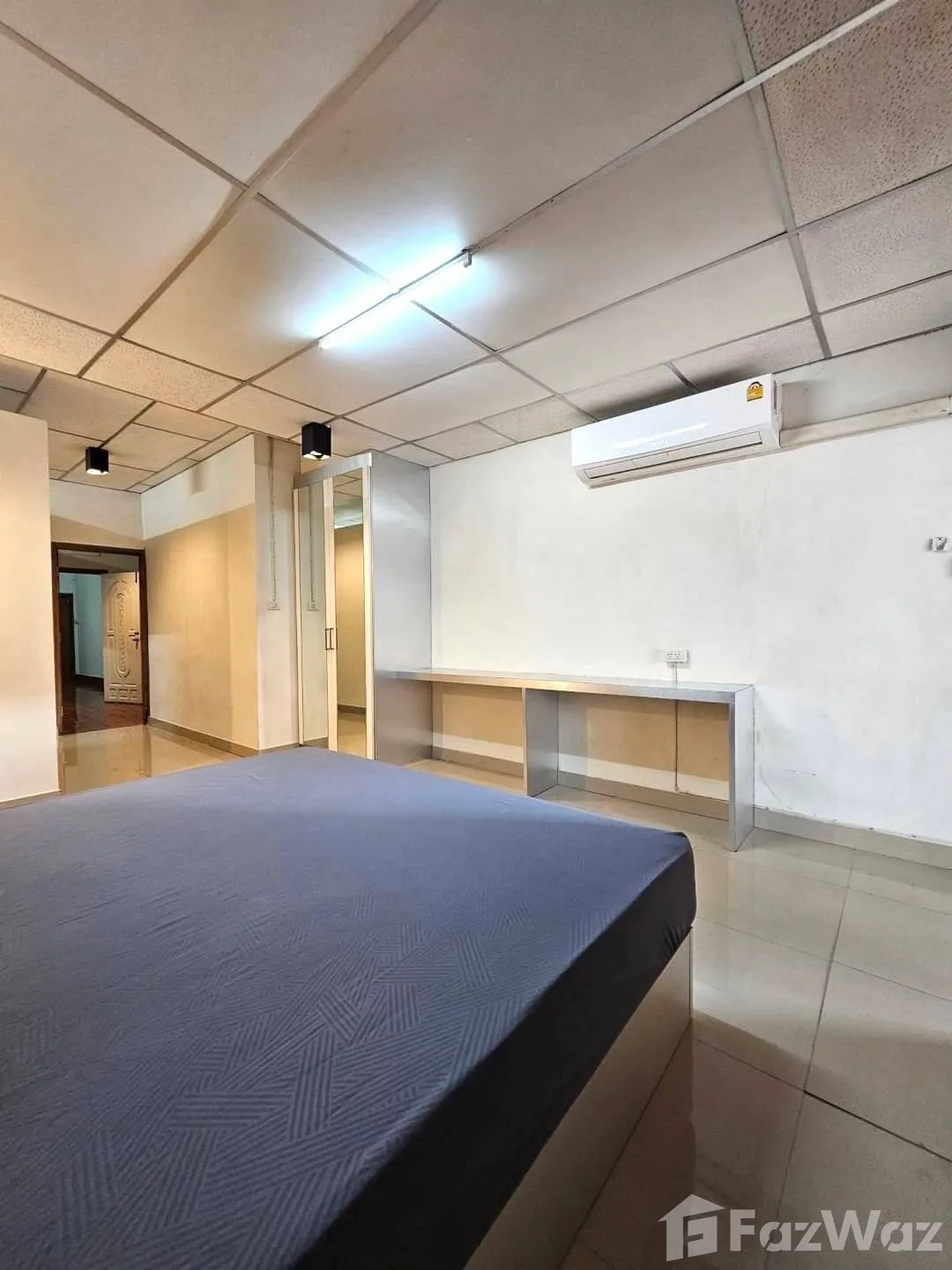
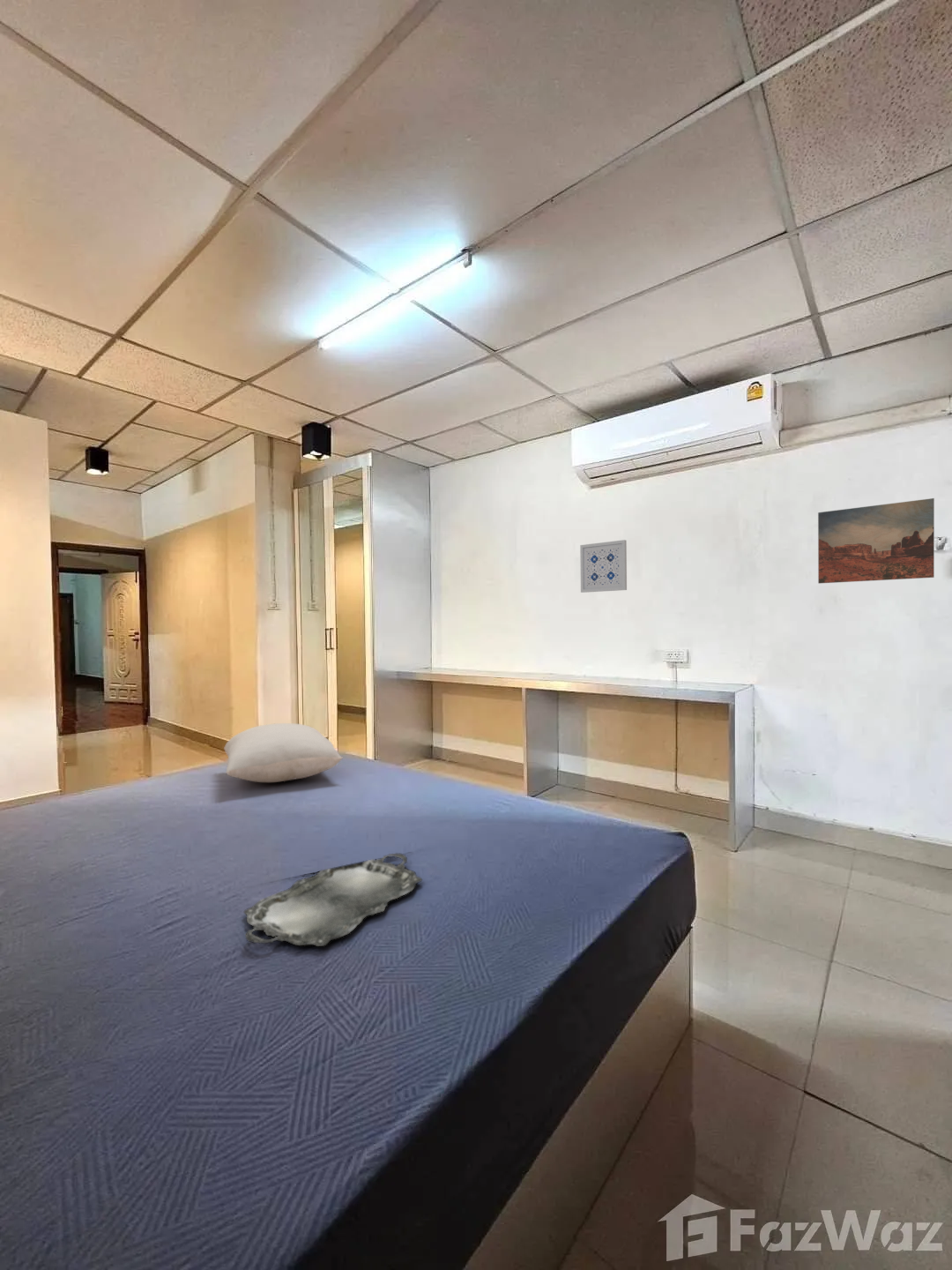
+ wall art [817,497,935,584]
+ pillow [223,722,344,783]
+ wall art [579,539,628,594]
+ serving tray [242,852,423,947]
